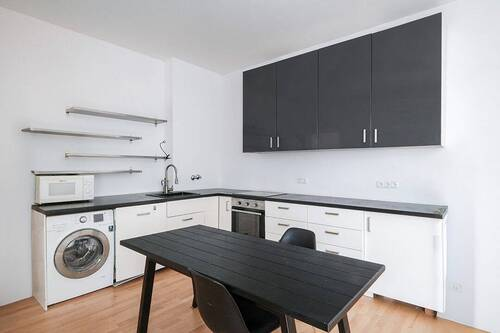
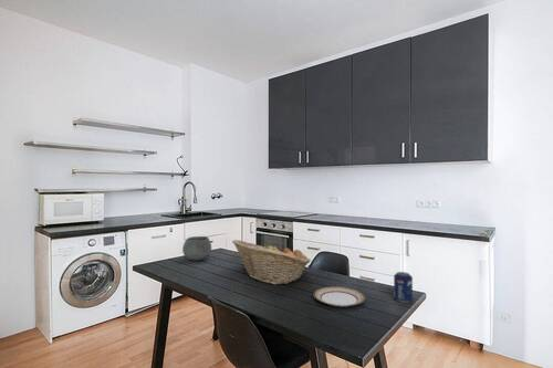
+ fruit basket [231,239,312,286]
+ plate [313,285,366,307]
+ beverage can [393,271,414,304]
+ bowl [181,235,212,262]
